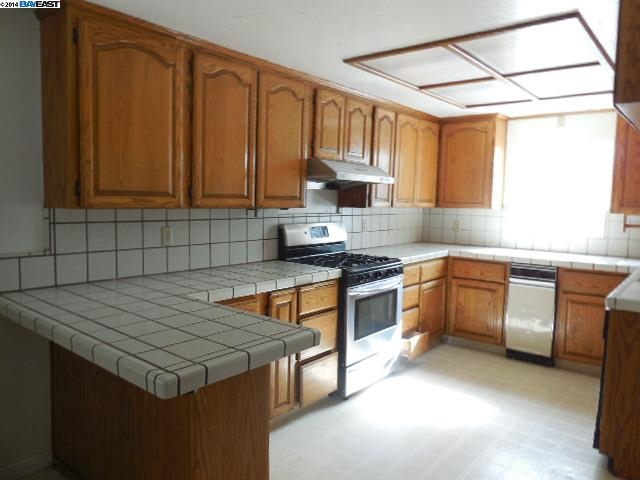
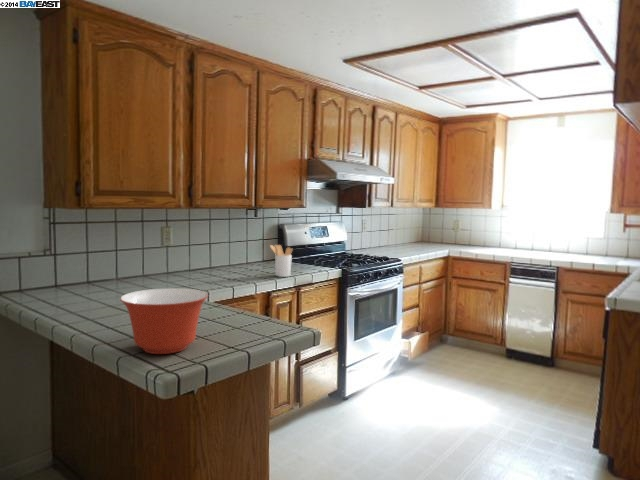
+ utensil holder [269,244,294,278]
+ mixing bowl [119,287,209,355]
